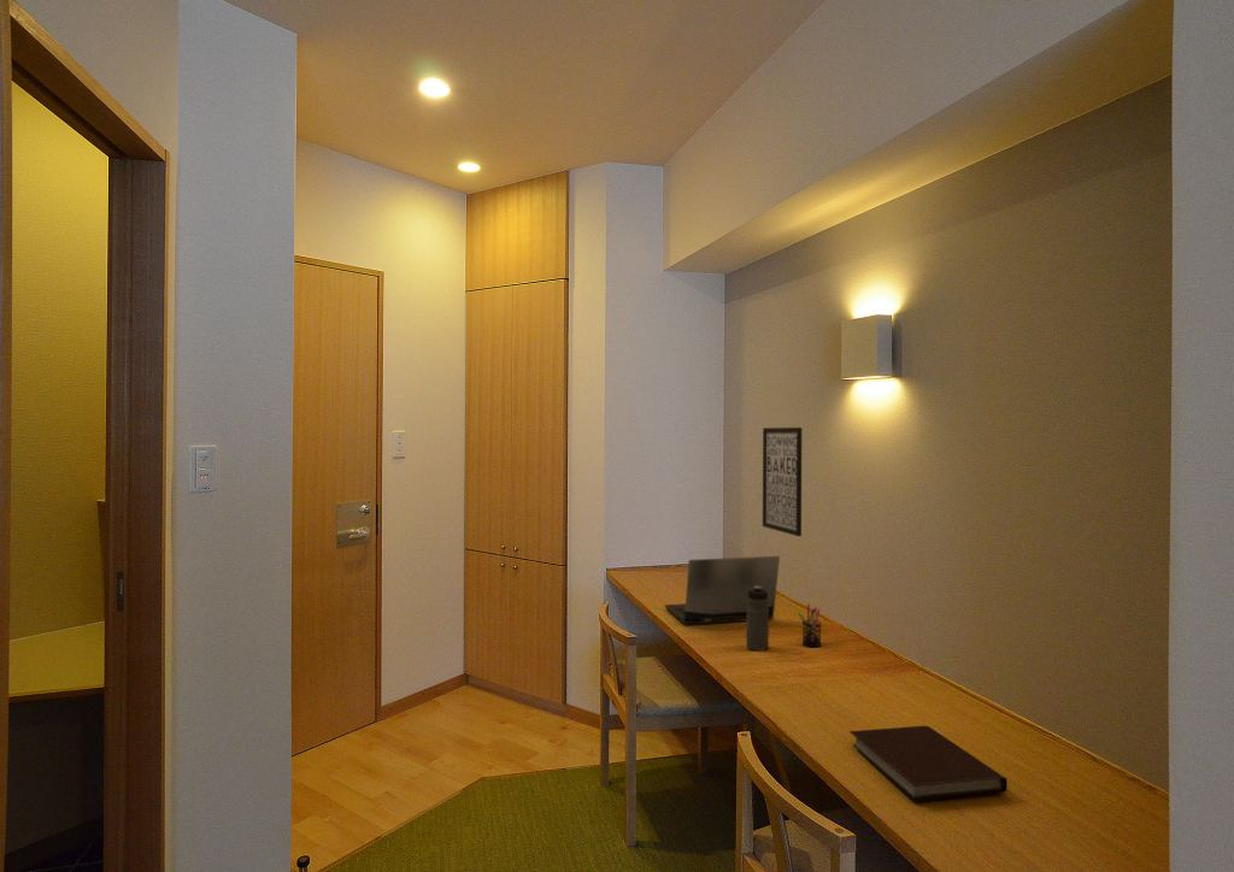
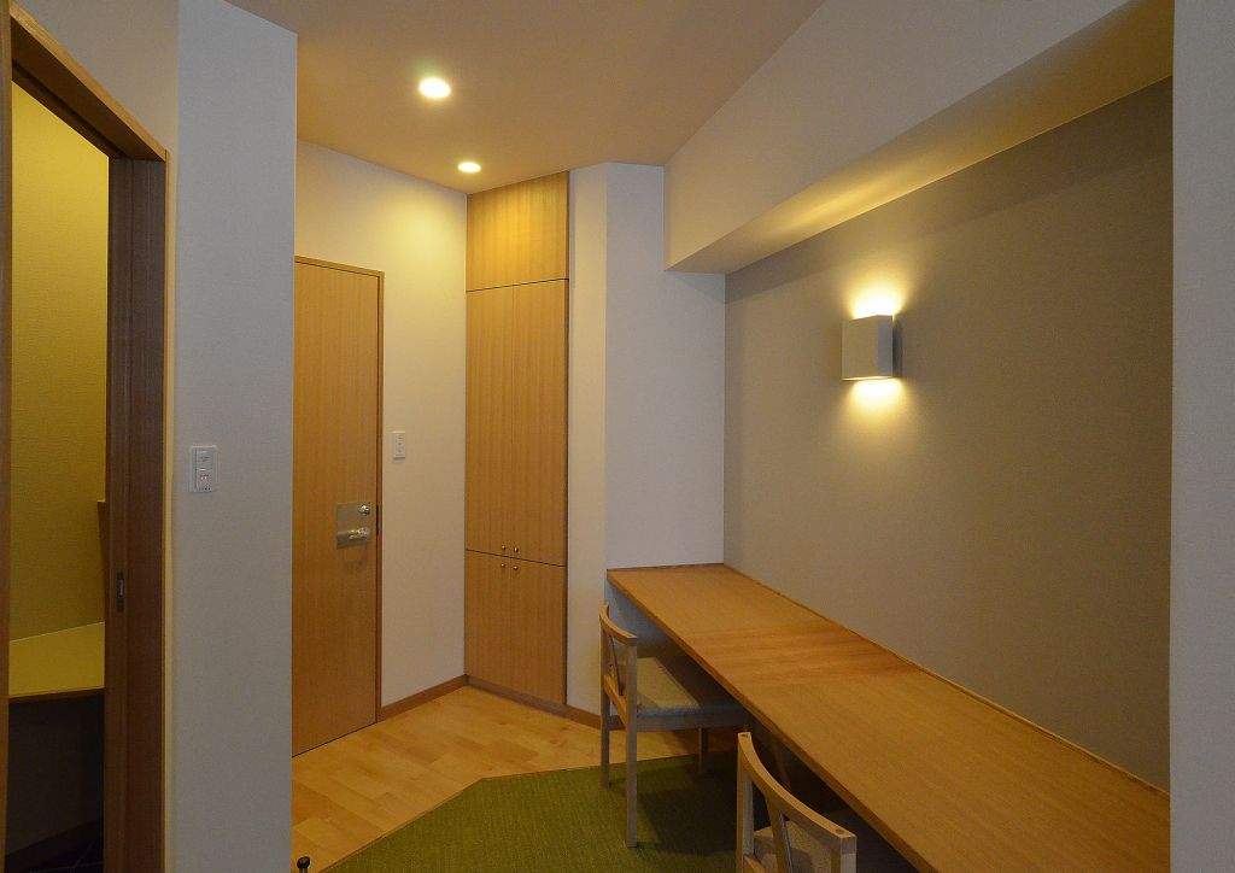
- laptop computer [664,555,781,625]
- water bottle [745,587,770,653]
- wall art [762,426,803,537]
- pen holder [797,603,823,648]
- notebook [848,725,1009,802]
